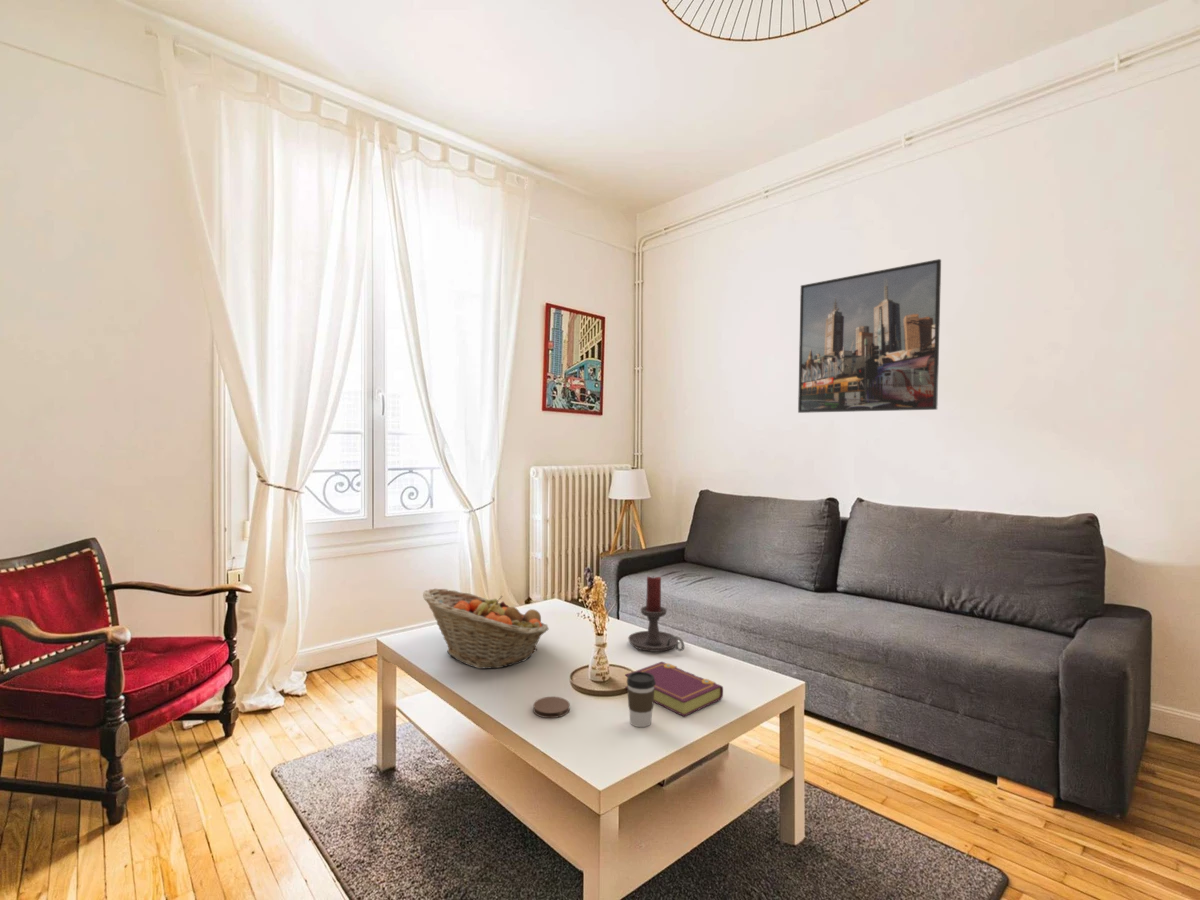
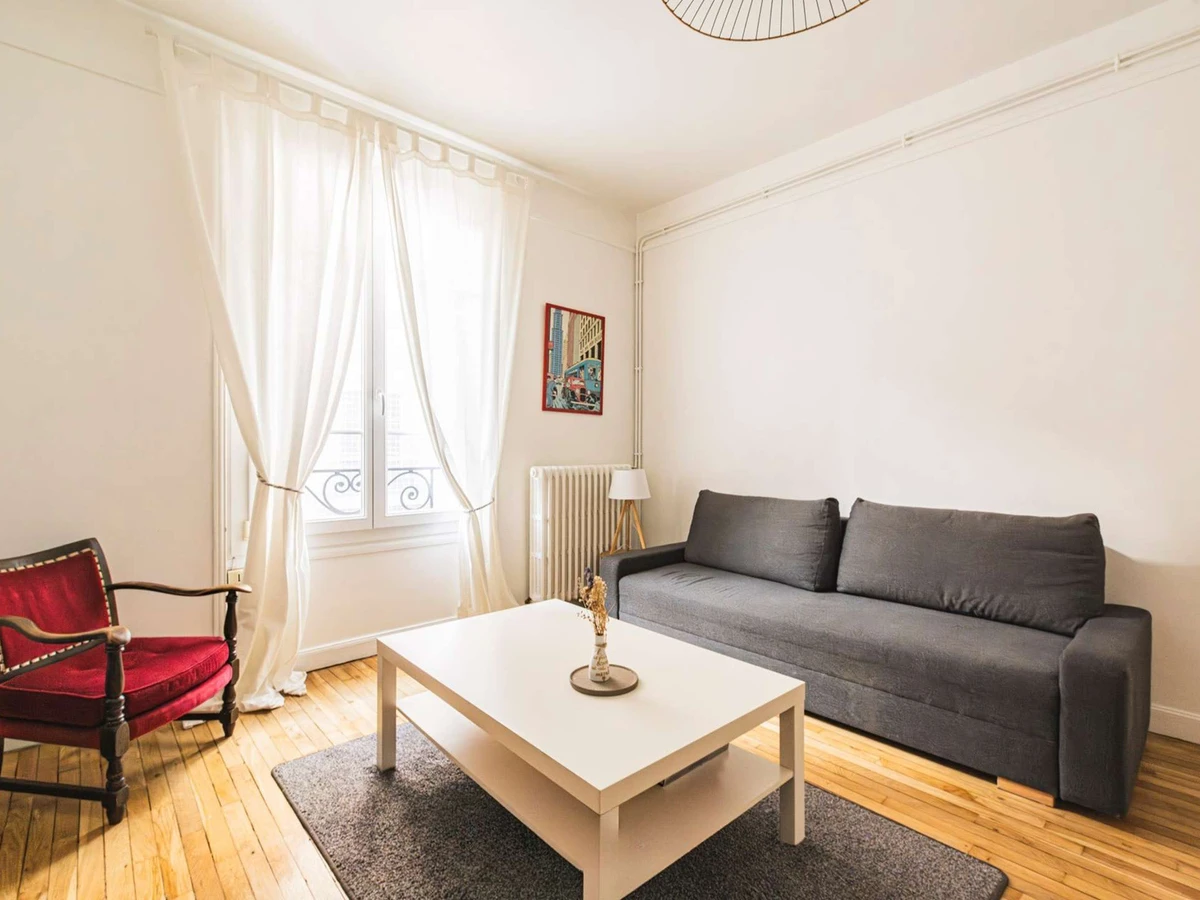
- coffee cup [626,672,656,728]
- candle holder [627,575,685,653]
- coaster [532,696,571,719]
- fruit basket [422,588,550,670]
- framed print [797,258,942,414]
- book [624,661,724,717]
